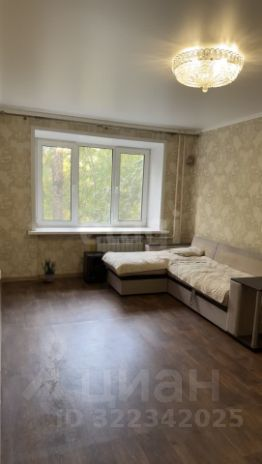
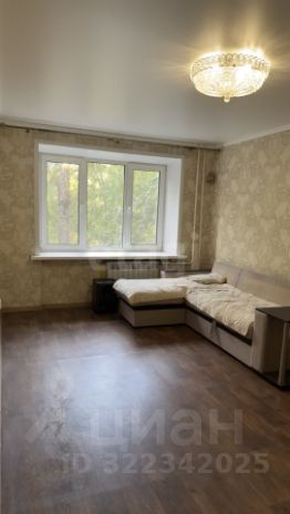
- potted plant [40,257,59,283]
